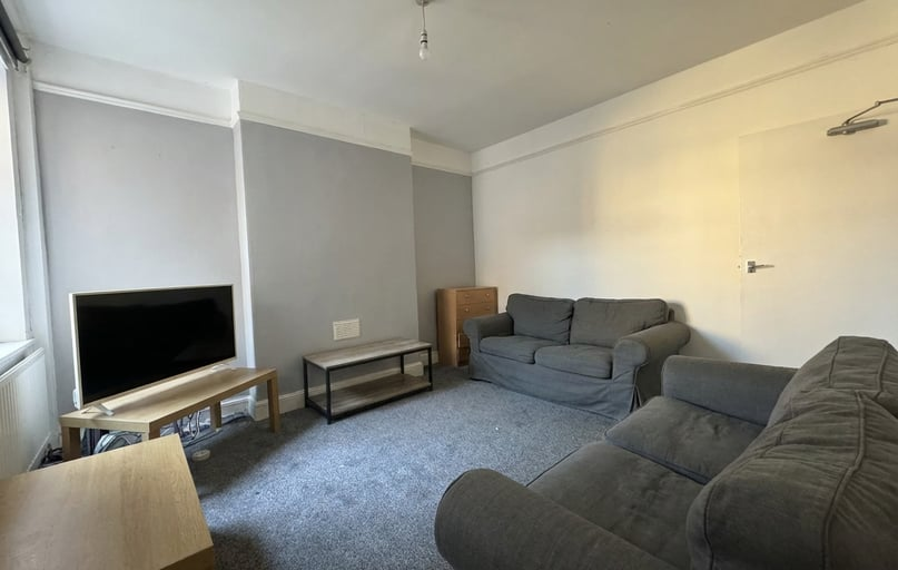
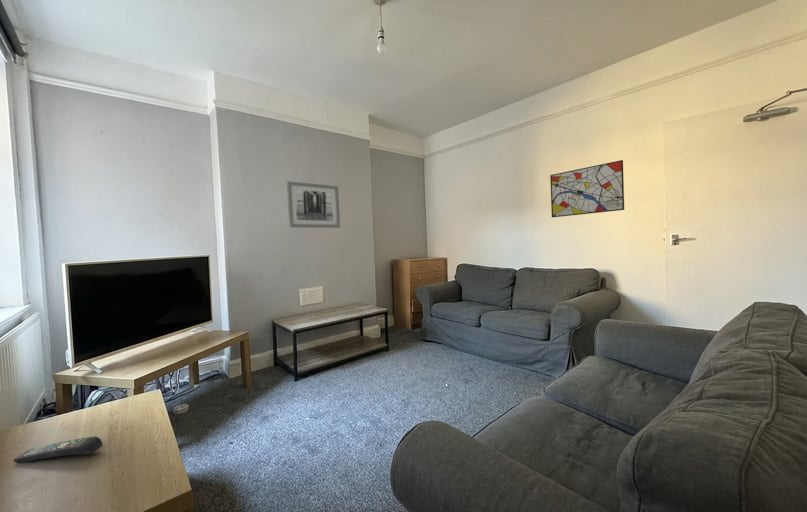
+ wall art [286,180,341,229]
+ remote control [13,436,103,464]
+ wall art [549,159,625,218]
